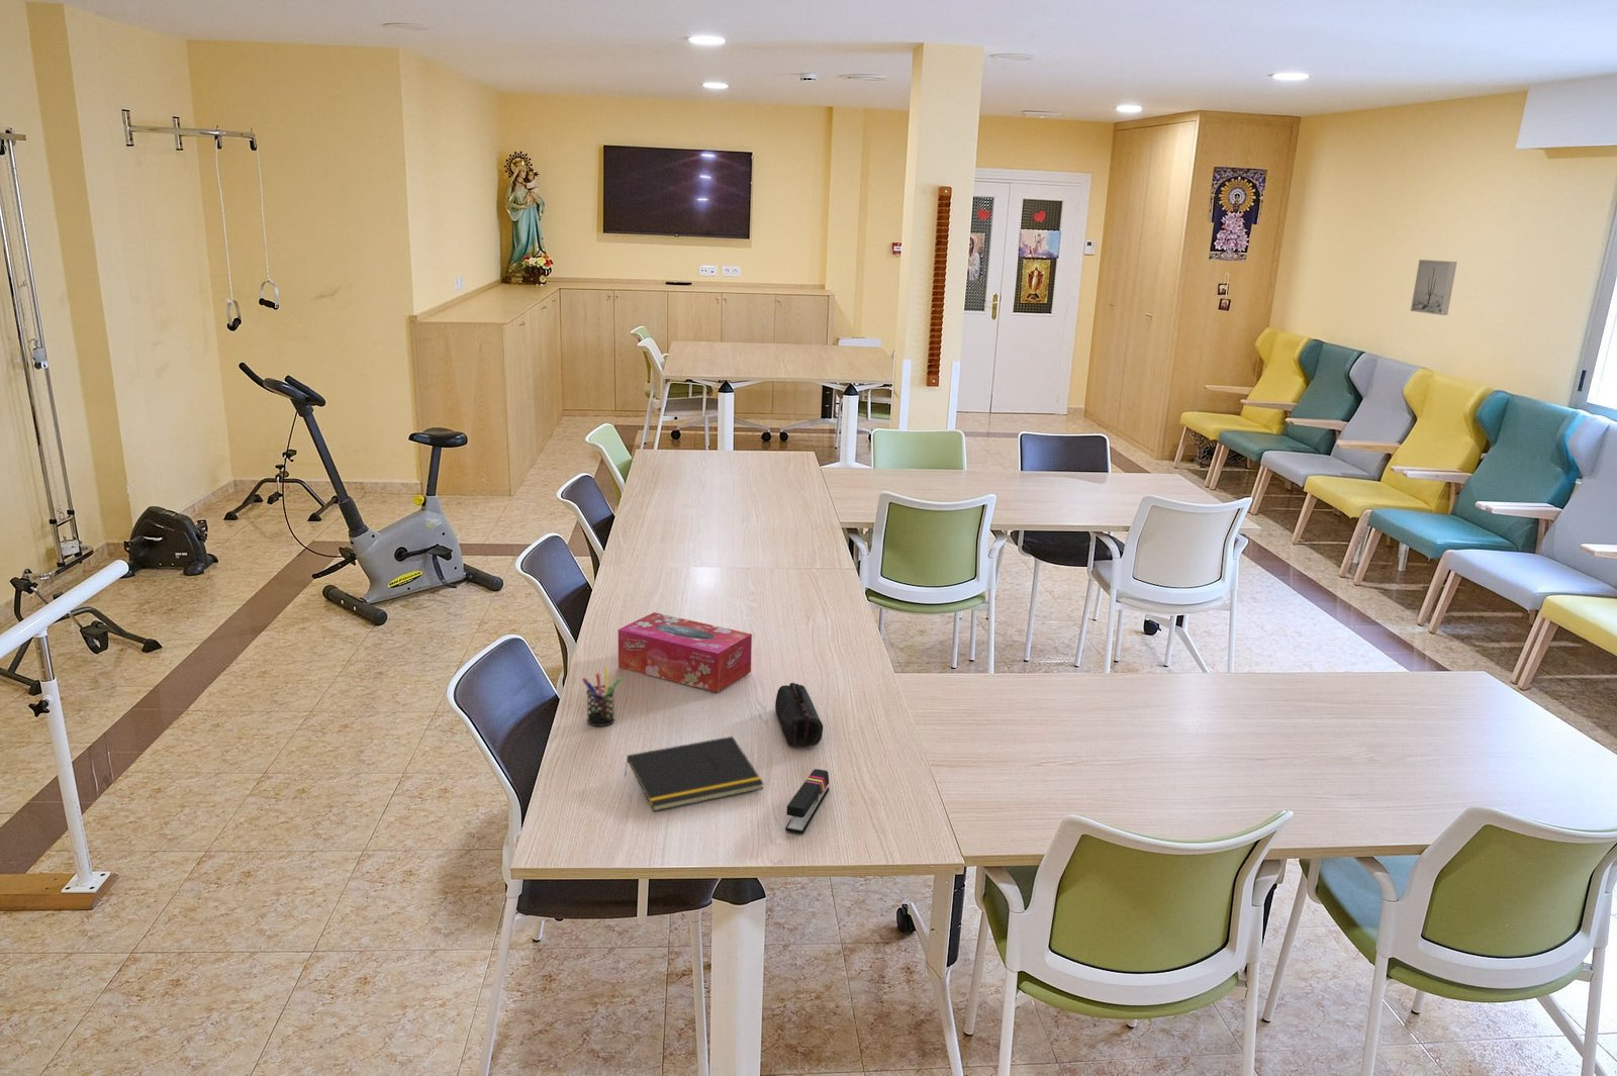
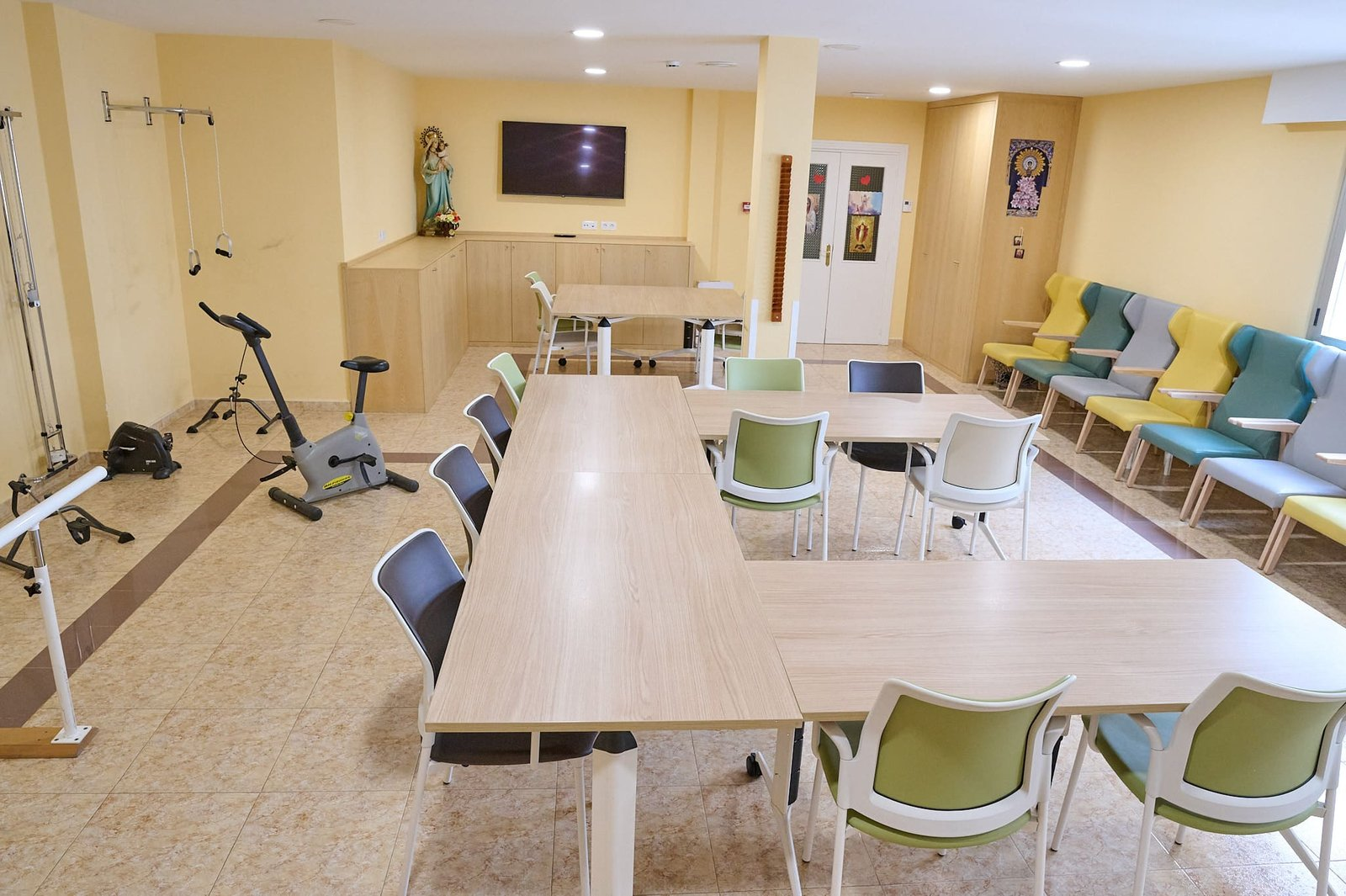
- stapler [784,767,830,835]
- wall art [1410,258,1457,316]
- pen holder [581,666,622,728]
- tissue box [617,611,753,693]
- notepad [623,735,765,812]
- pencil case [774,682,824,748]
